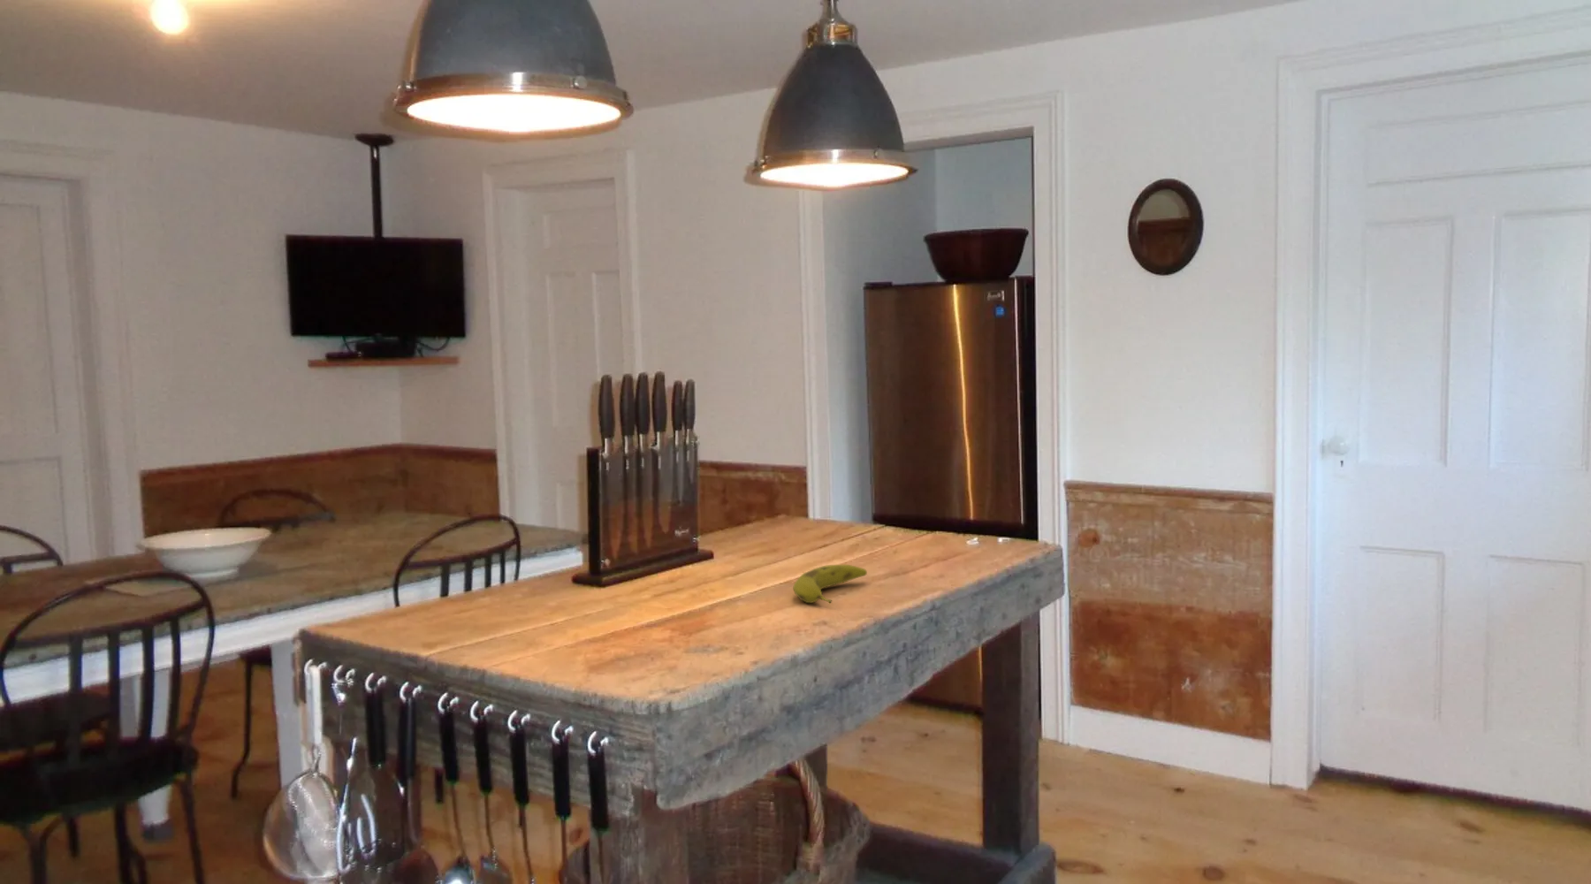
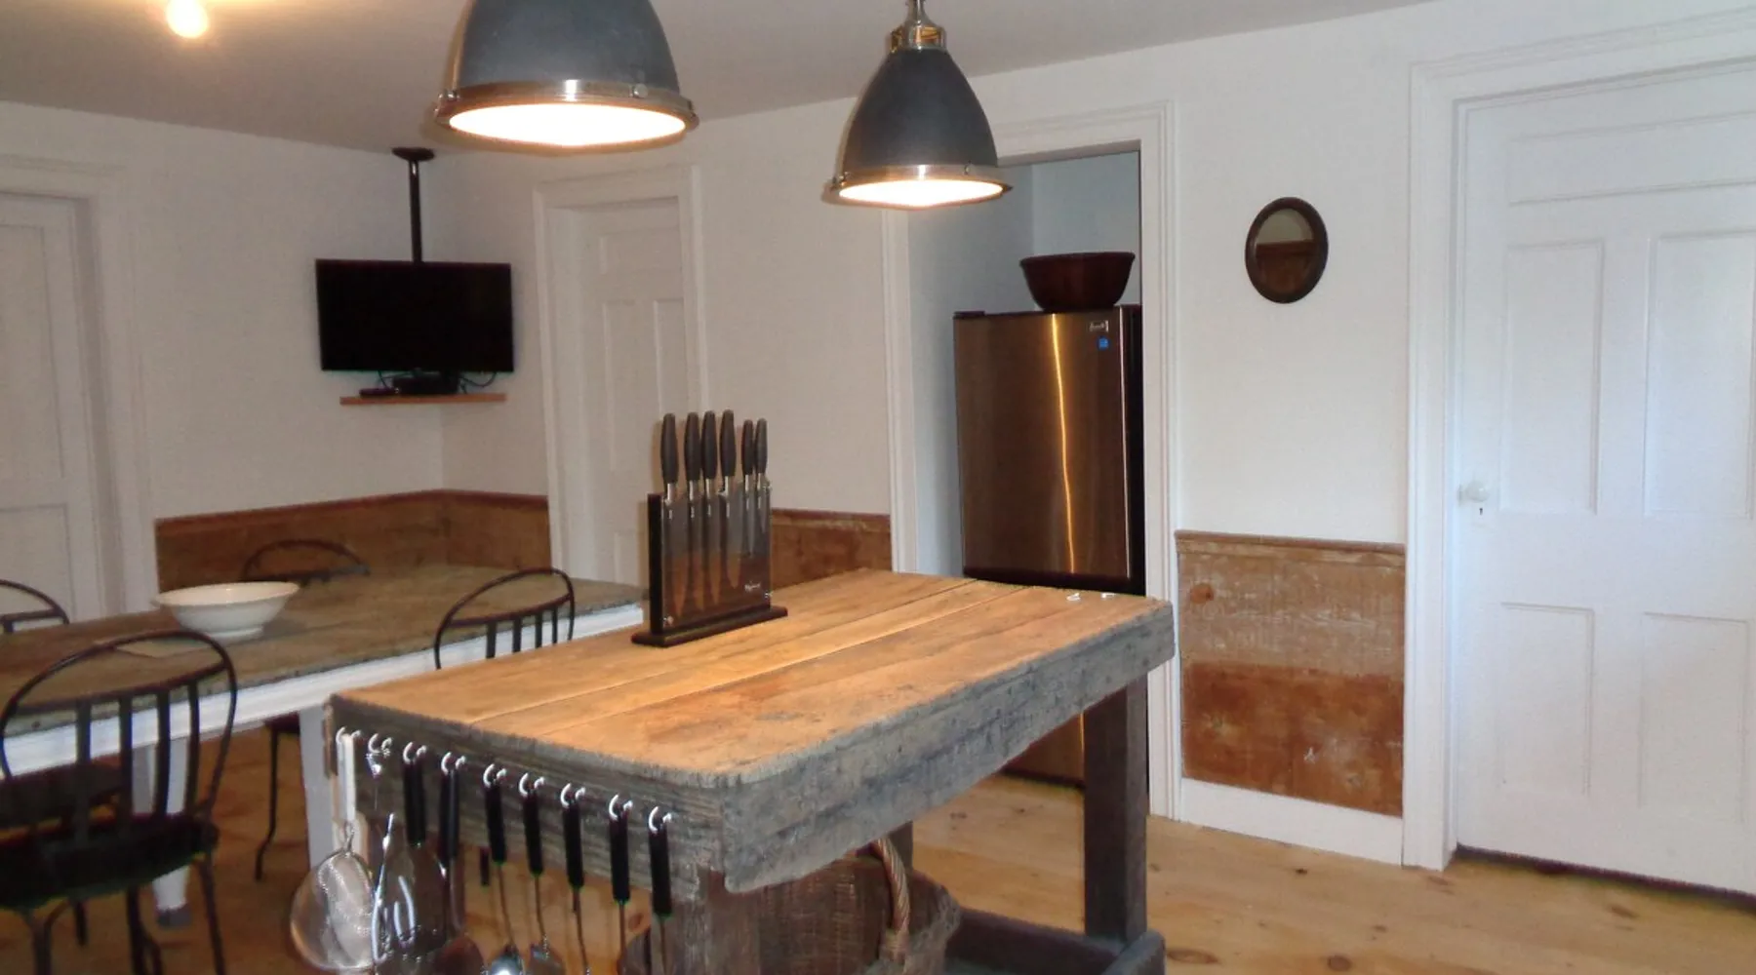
- fruit [792,564,868,604]
